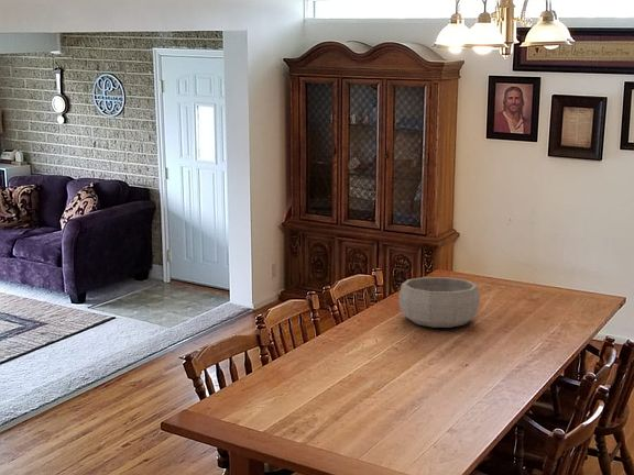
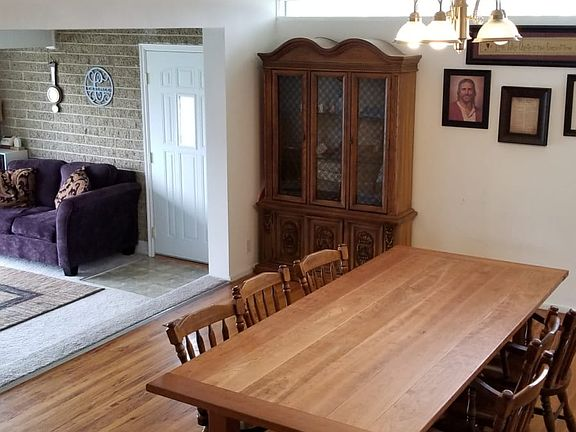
- decorative bowl [397,276,481,329]
